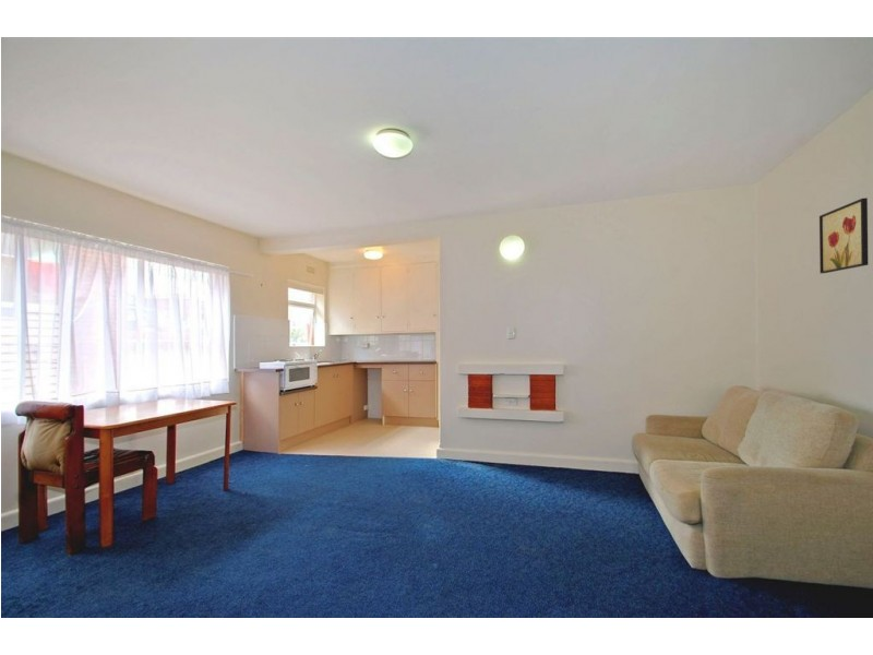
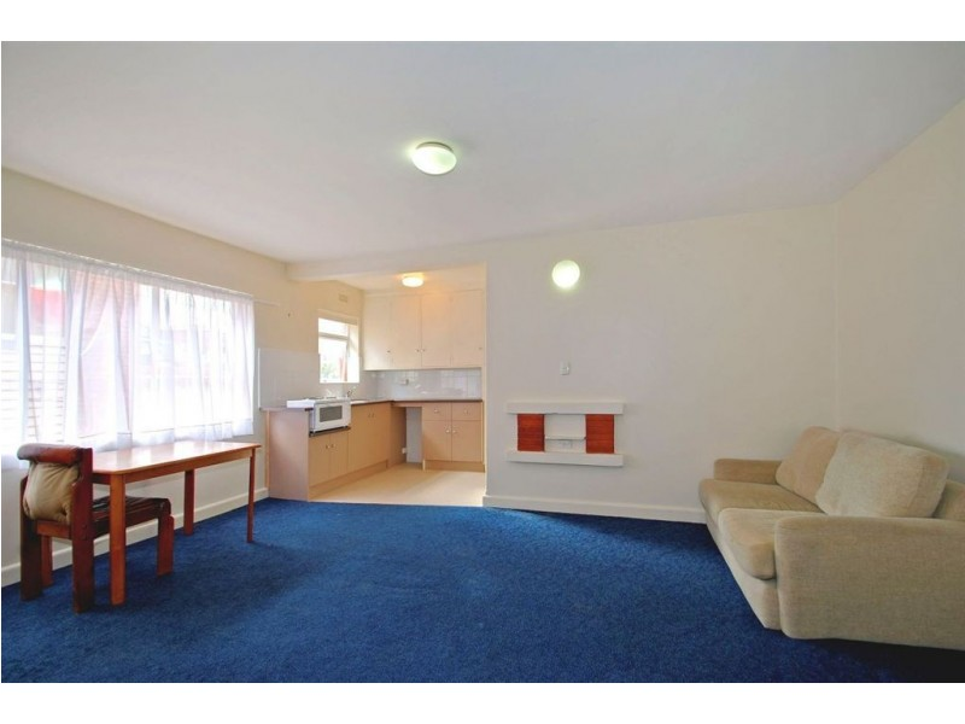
- wall art [818,196,870,274]
